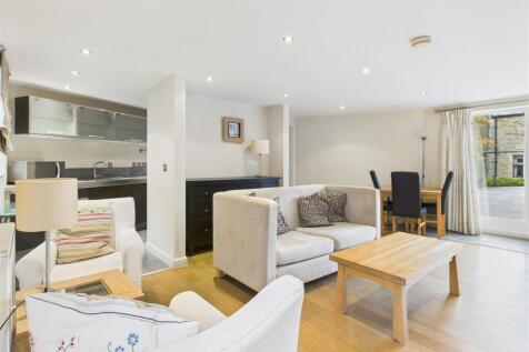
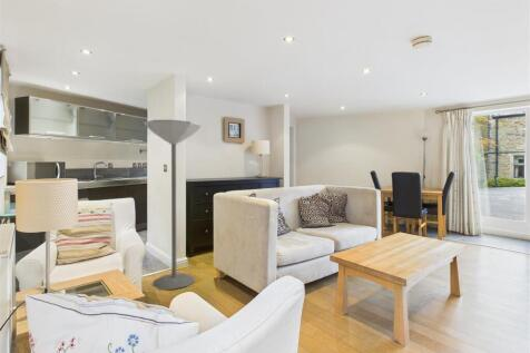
+ floor lamp [143,119,203,291]
